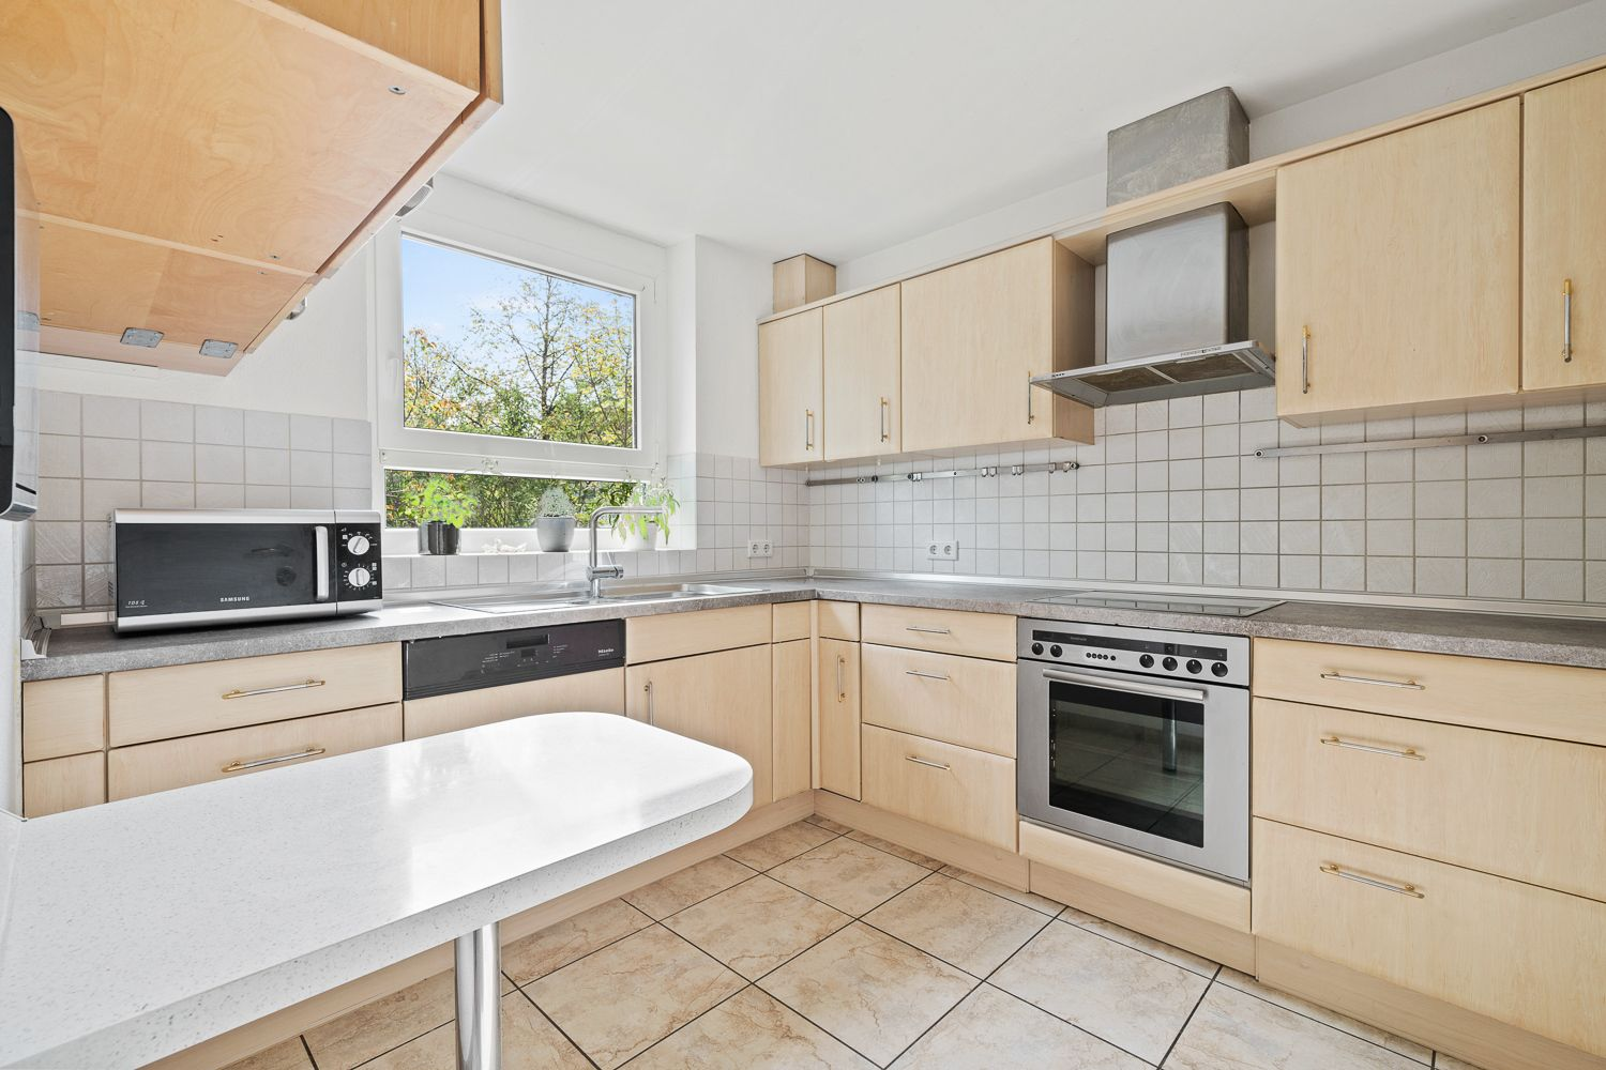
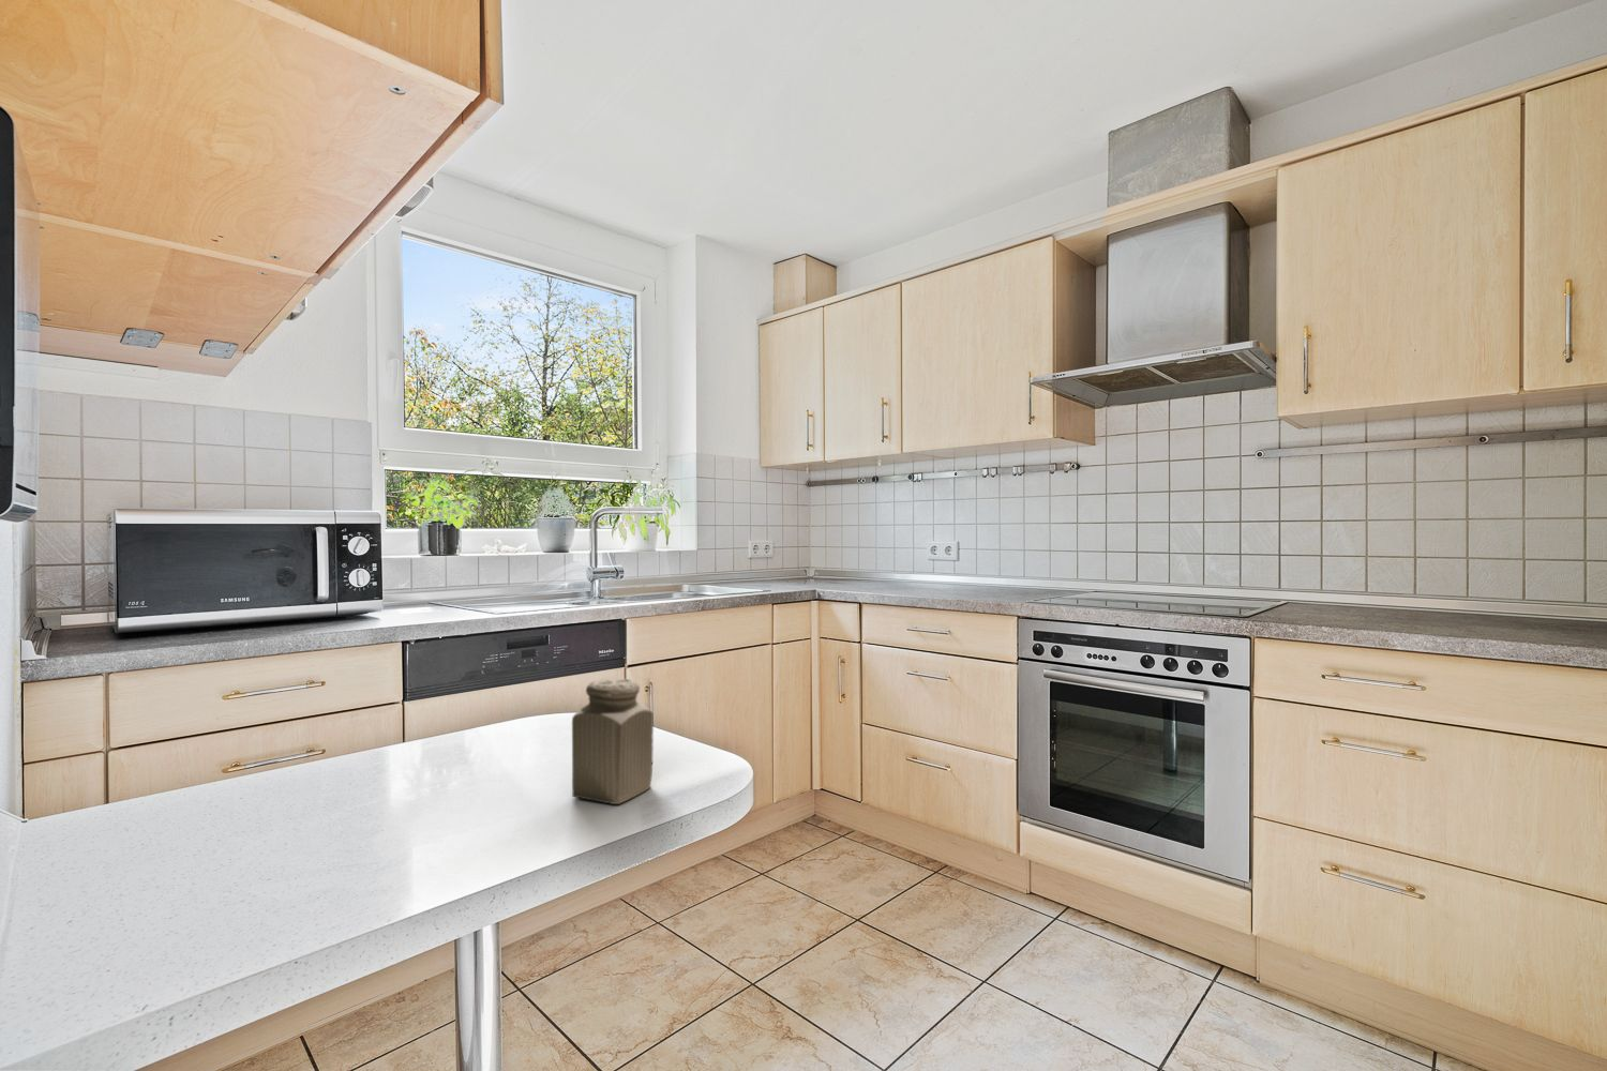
+ salt shaker [572,678,654,806]
